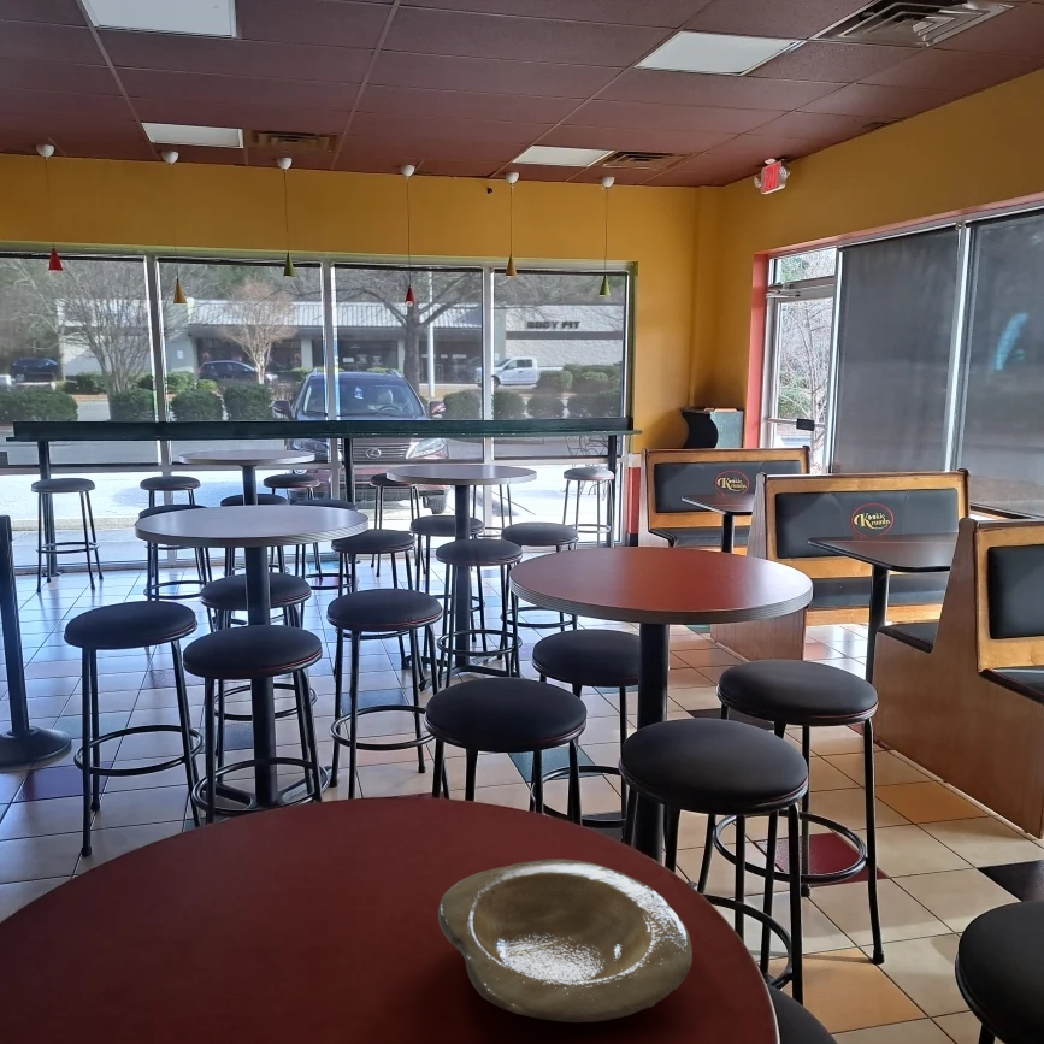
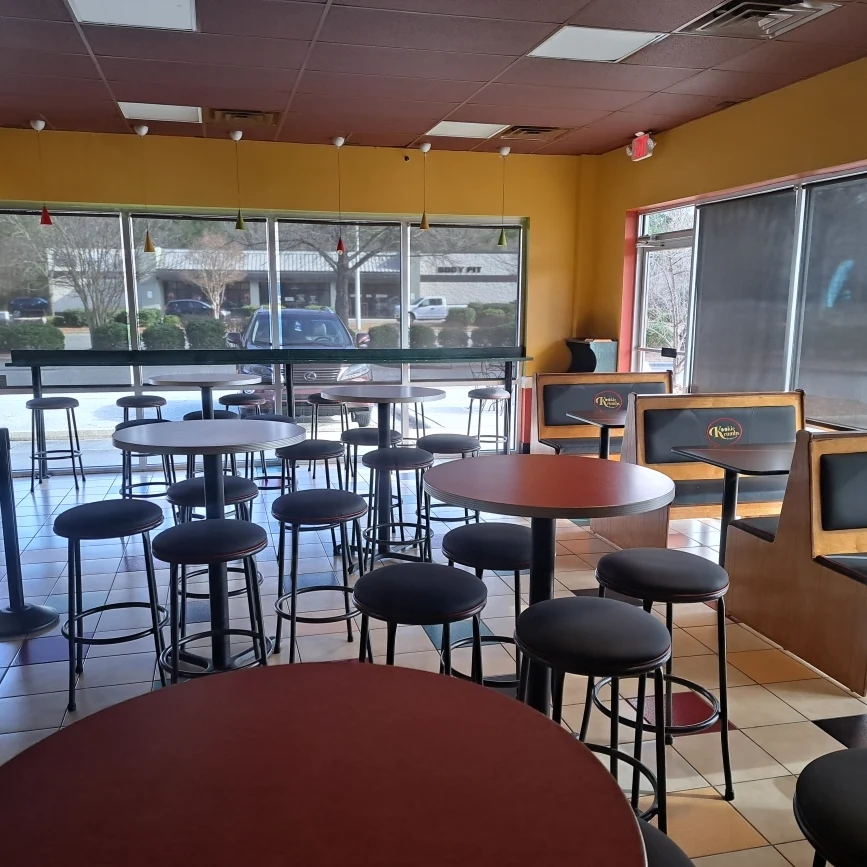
- plate [437,859,694,1024]
